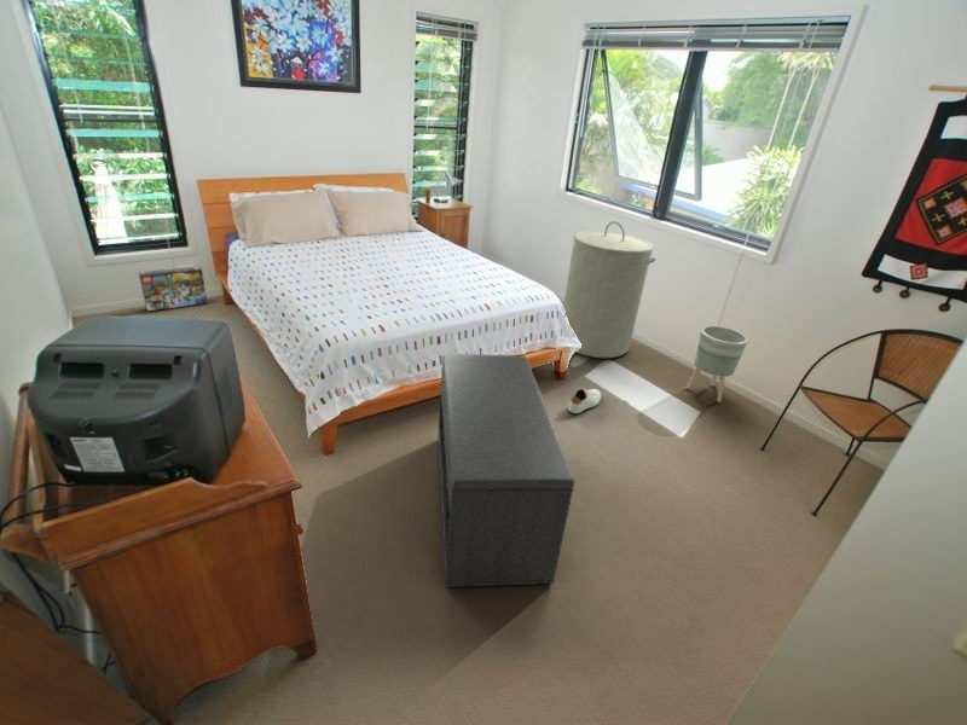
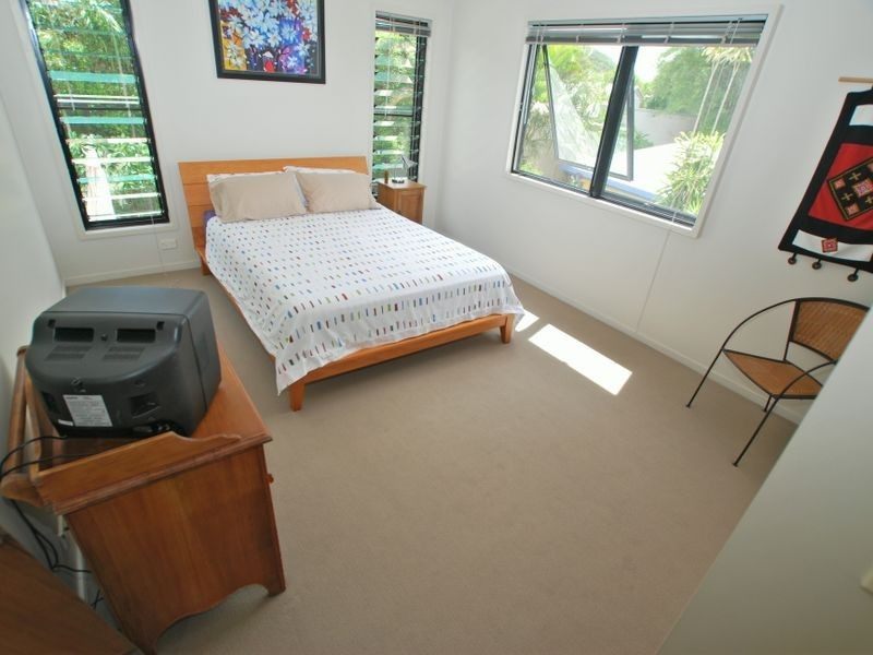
- bench [436,353,577,588]
- shoe [567,387,602,414]
- laundry hamper [562,220,656,359]
- planter [684,325,749,404]
- box [138,266,209,312]
